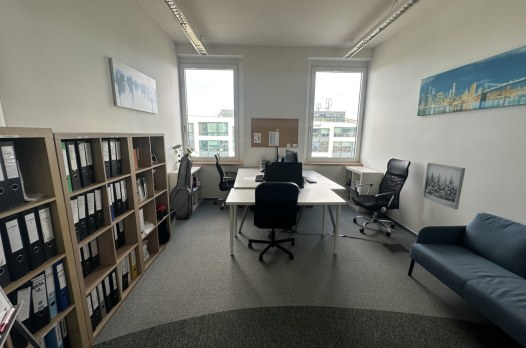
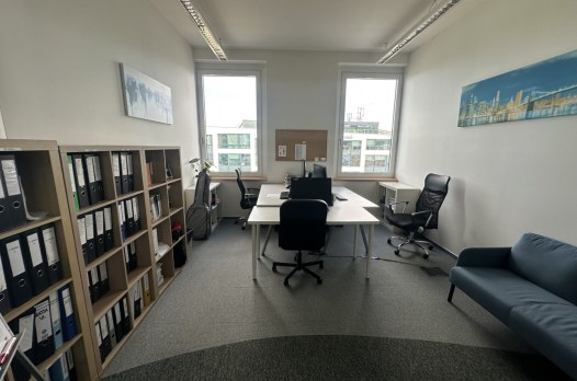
- wall art [422,162,466,210]
